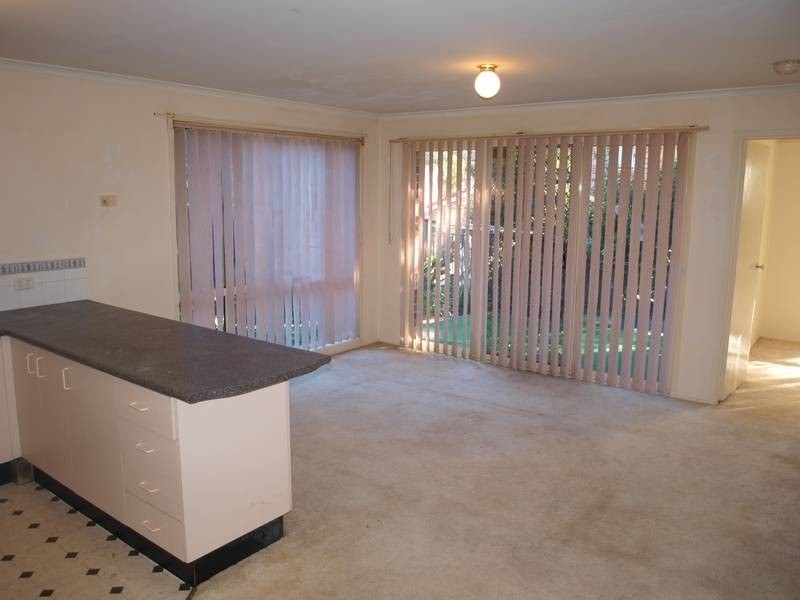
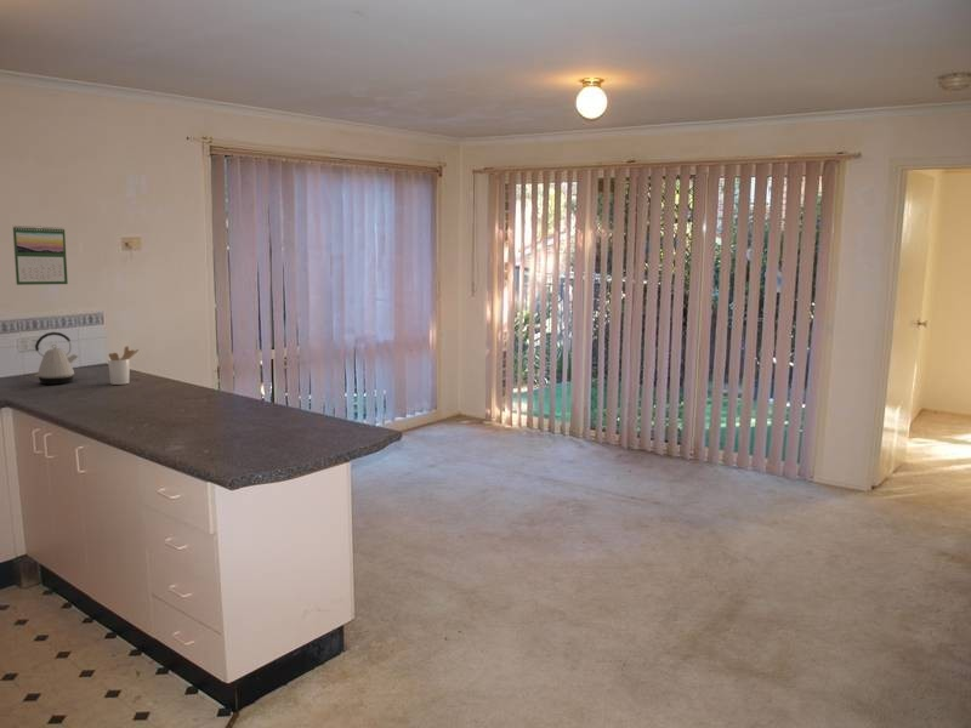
+ kettle [33,331,79,386]
+ utensil holder [107,345,140,386]
+ calendar [12,224,69,286]
